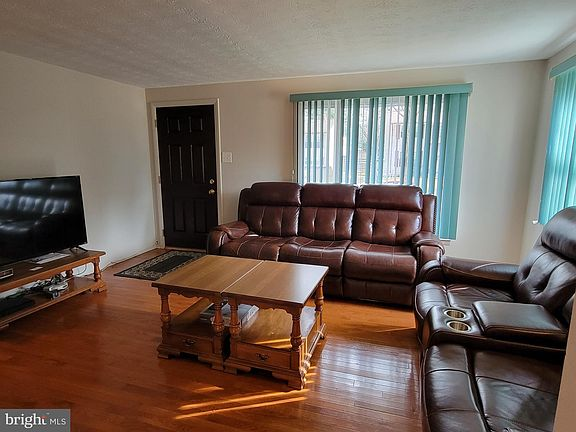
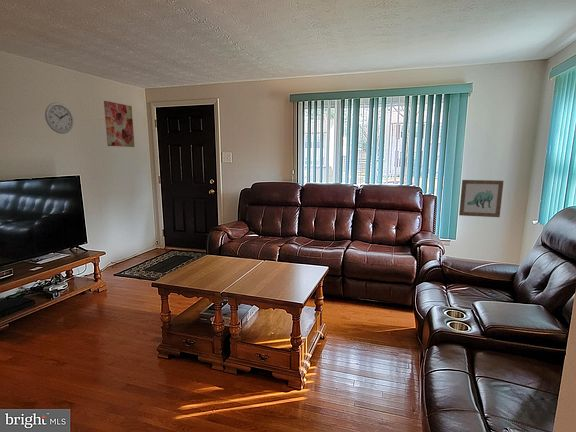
+ wall art [103,100,135,148]
+ wall art [458,179,505,218]
+ wall clock [44,102,75,135]
